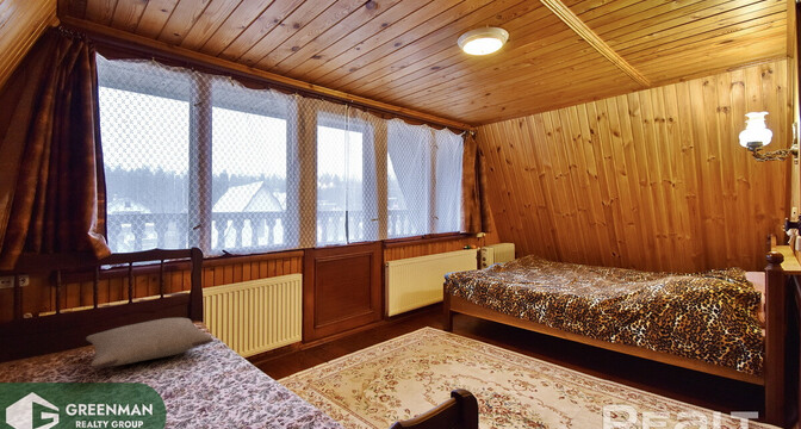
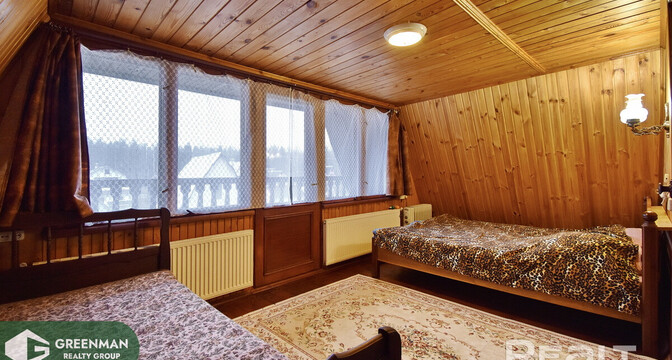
- pillow [85,317,215,369]
